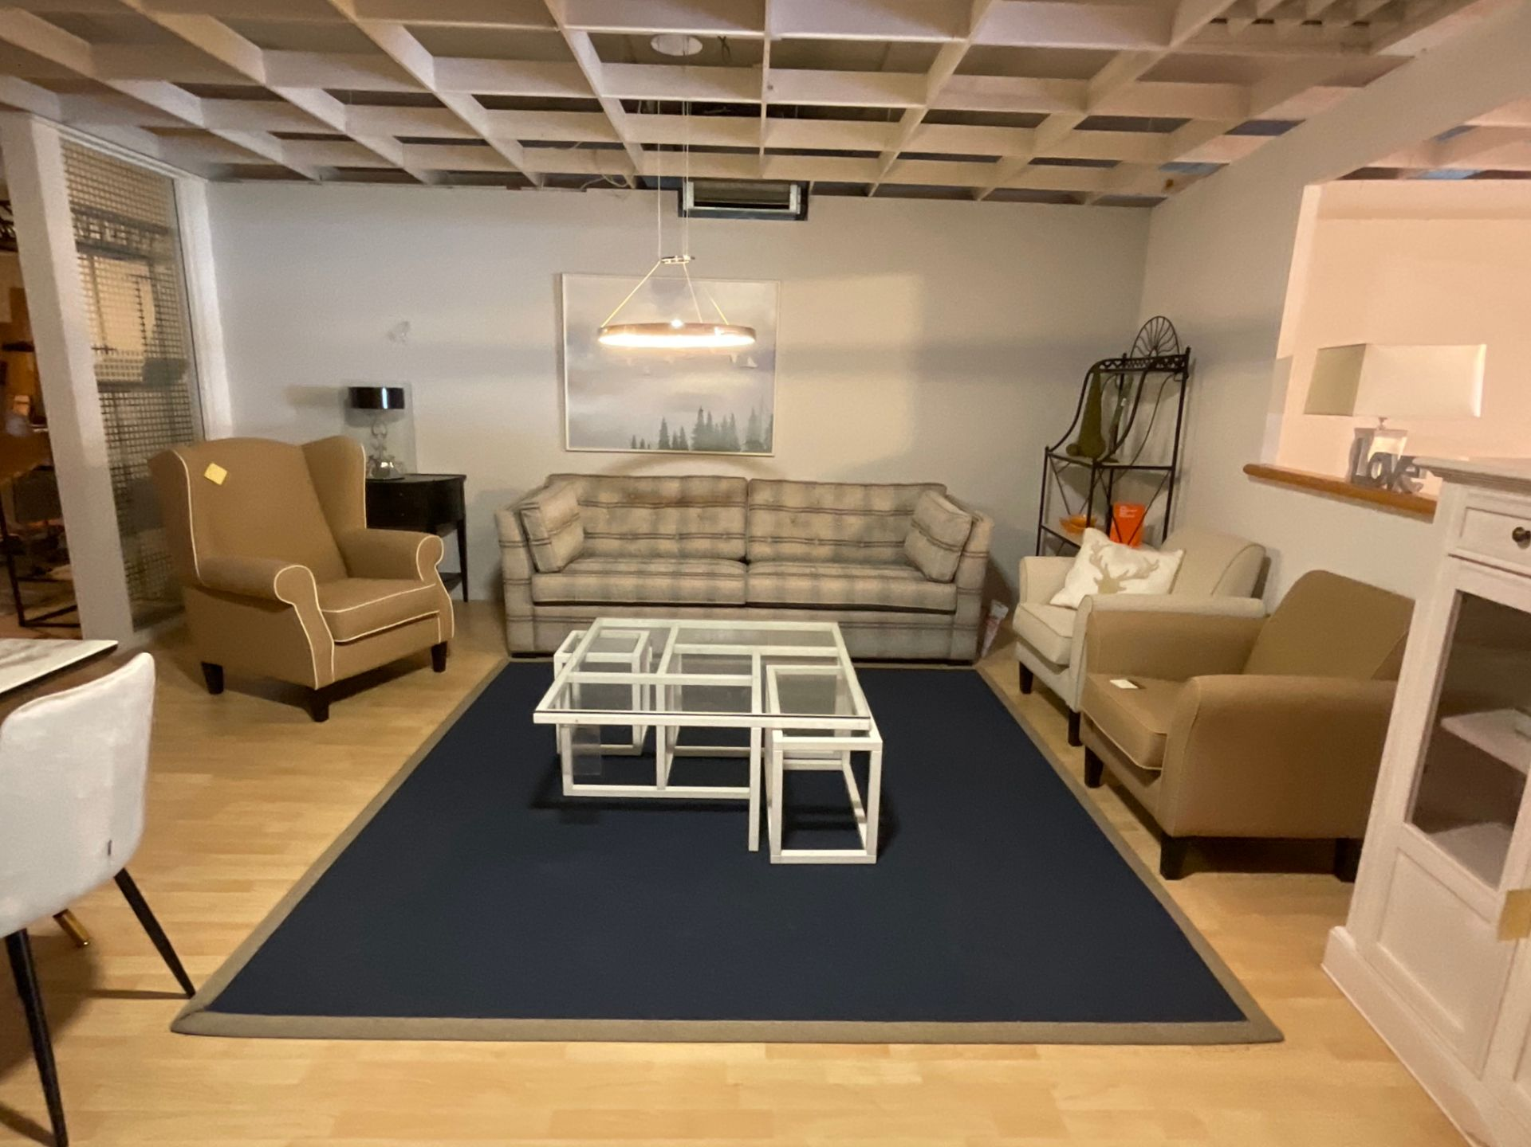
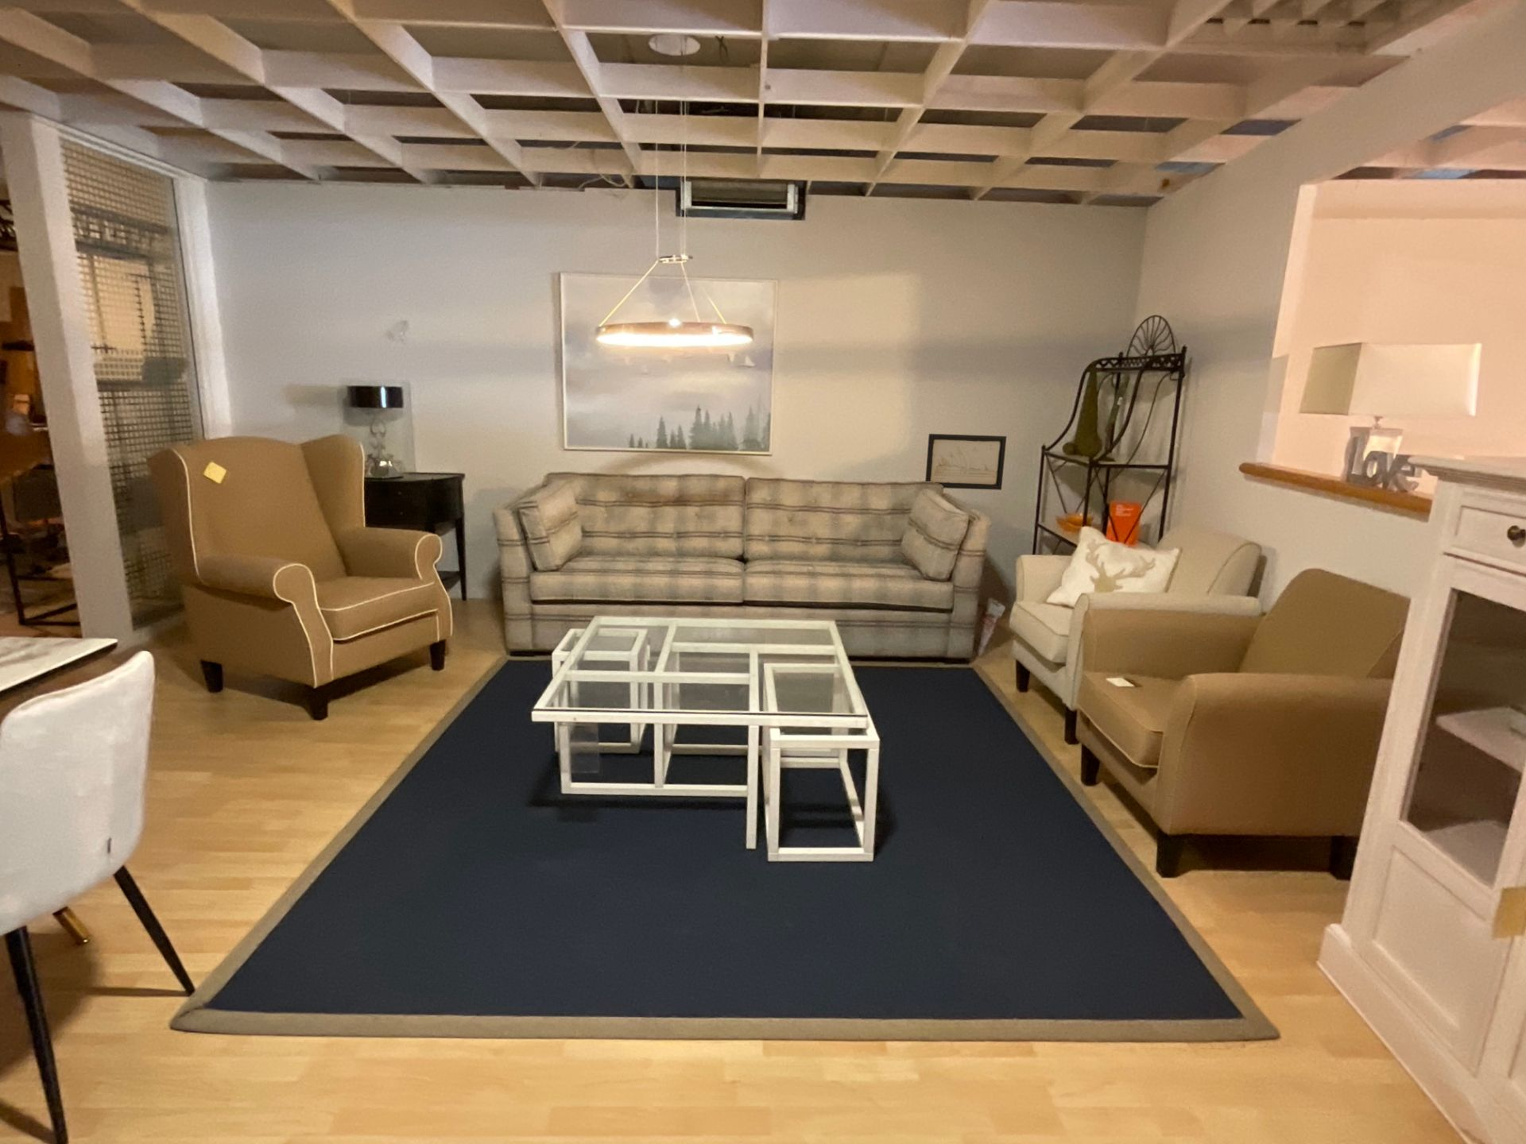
+ wall art [924,433,1007,491]
